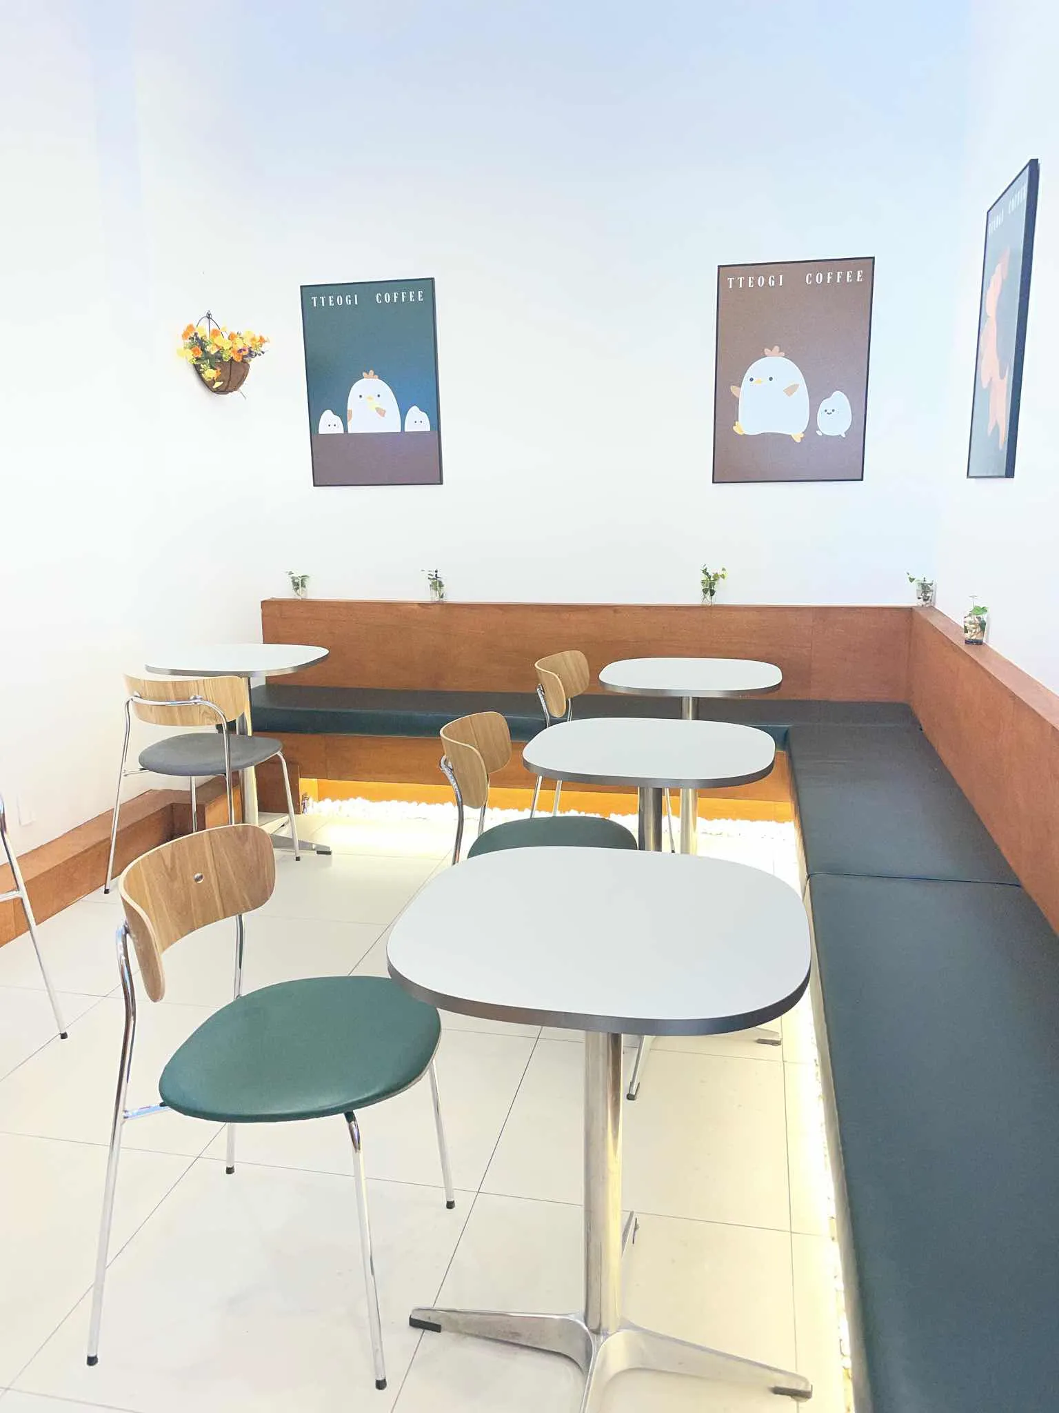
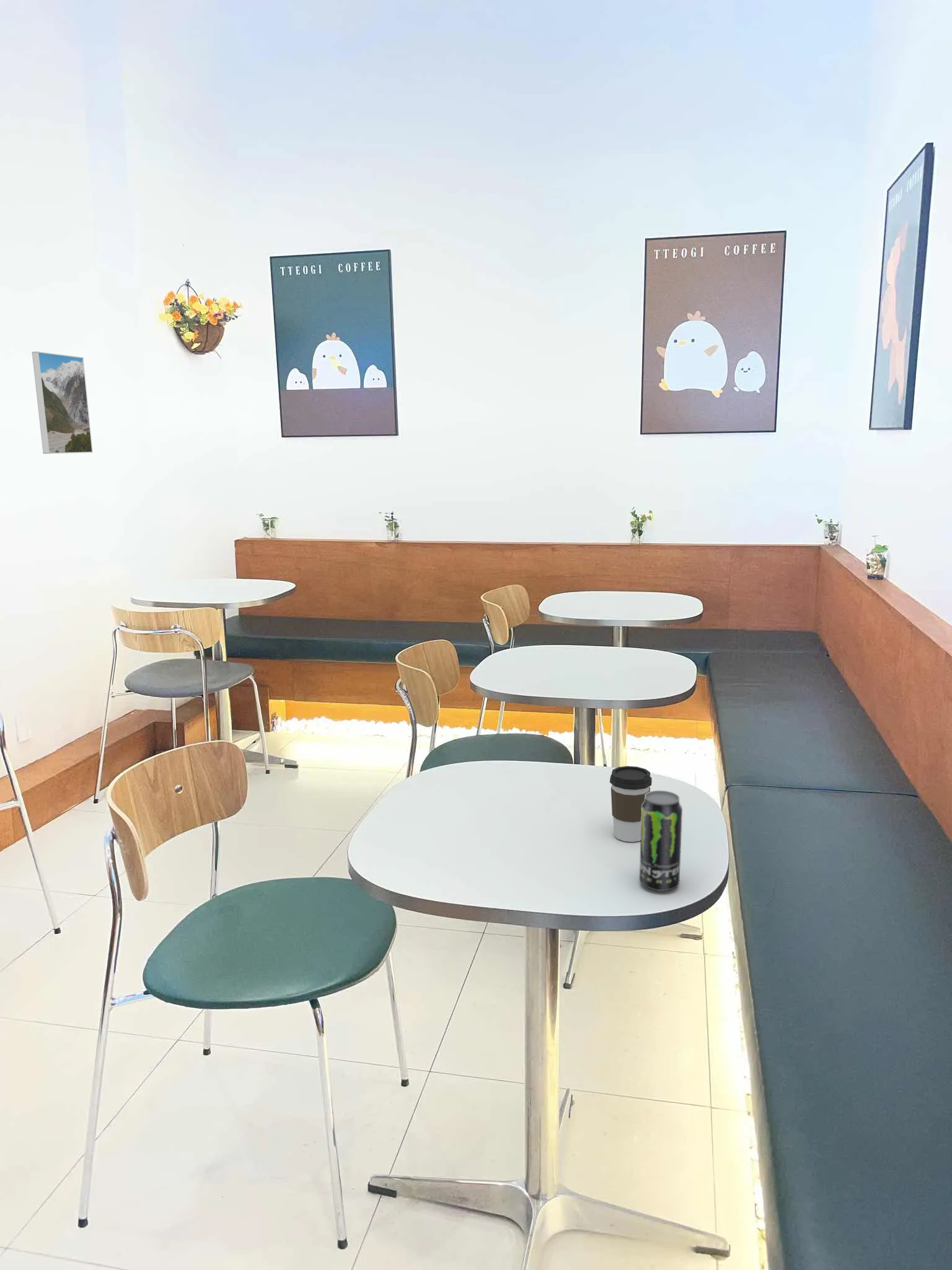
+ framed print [31,351,93,455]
+ coffee cup [609,765,653,843]
+ beverage can [639,790,683,892]
